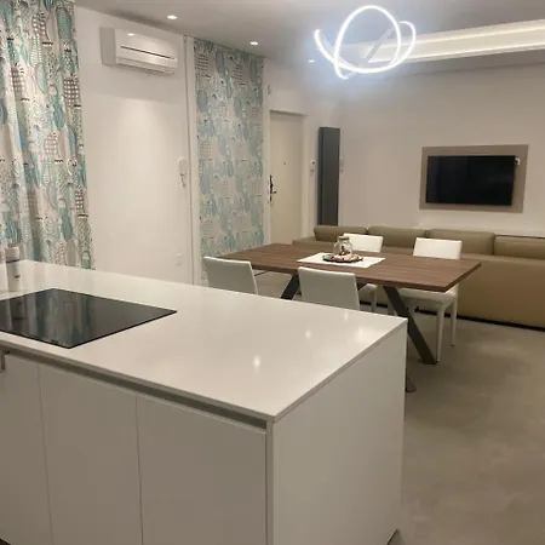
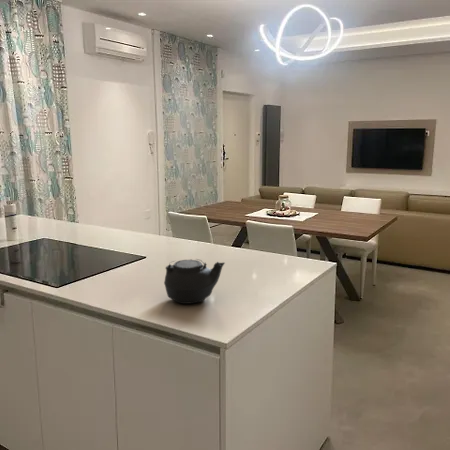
+ teapot [163,258,226,305]
